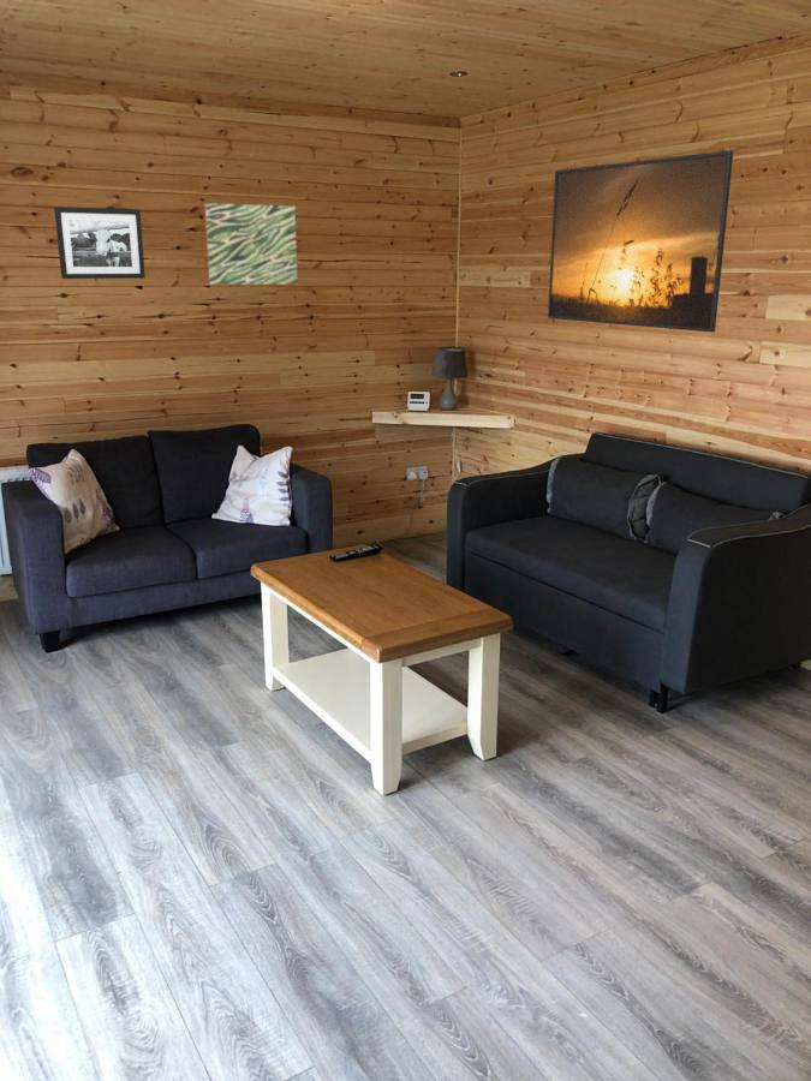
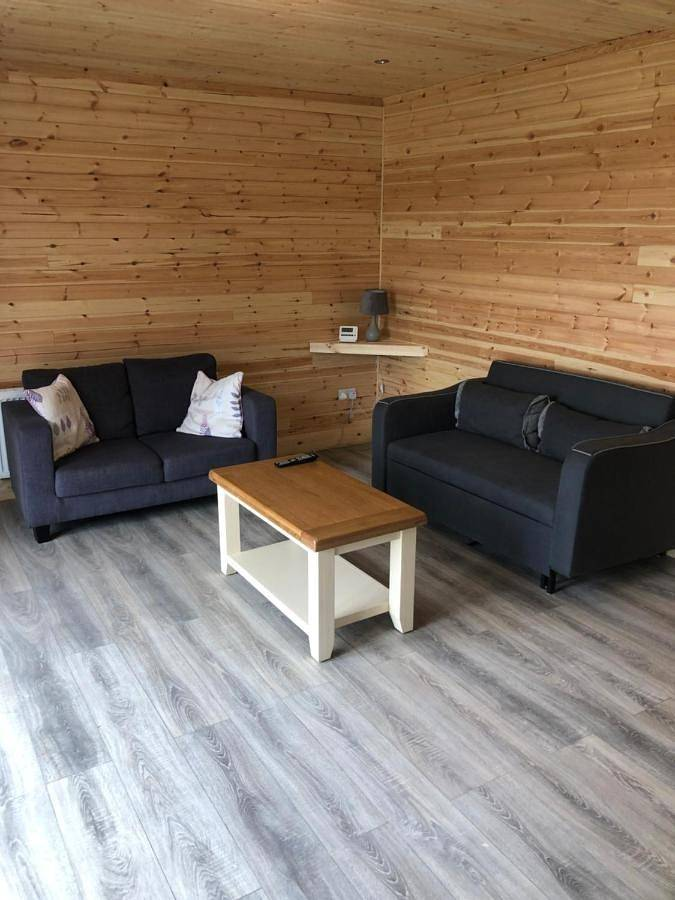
- picture frame [53,205,147,280]
- wall art [203,202,298,286]
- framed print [547,149,734,334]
